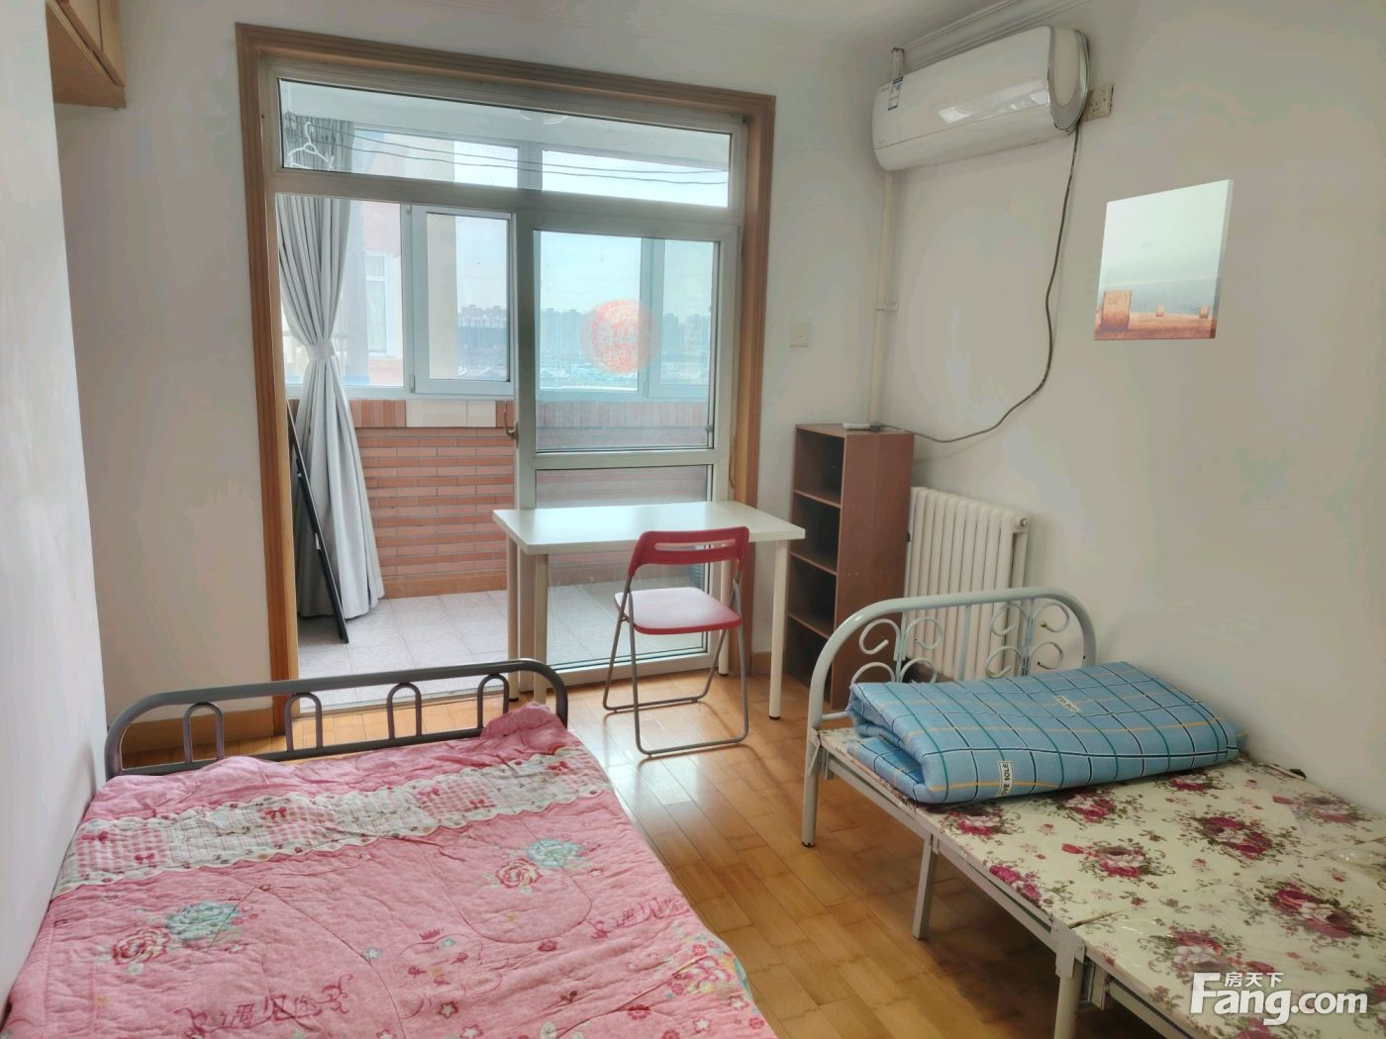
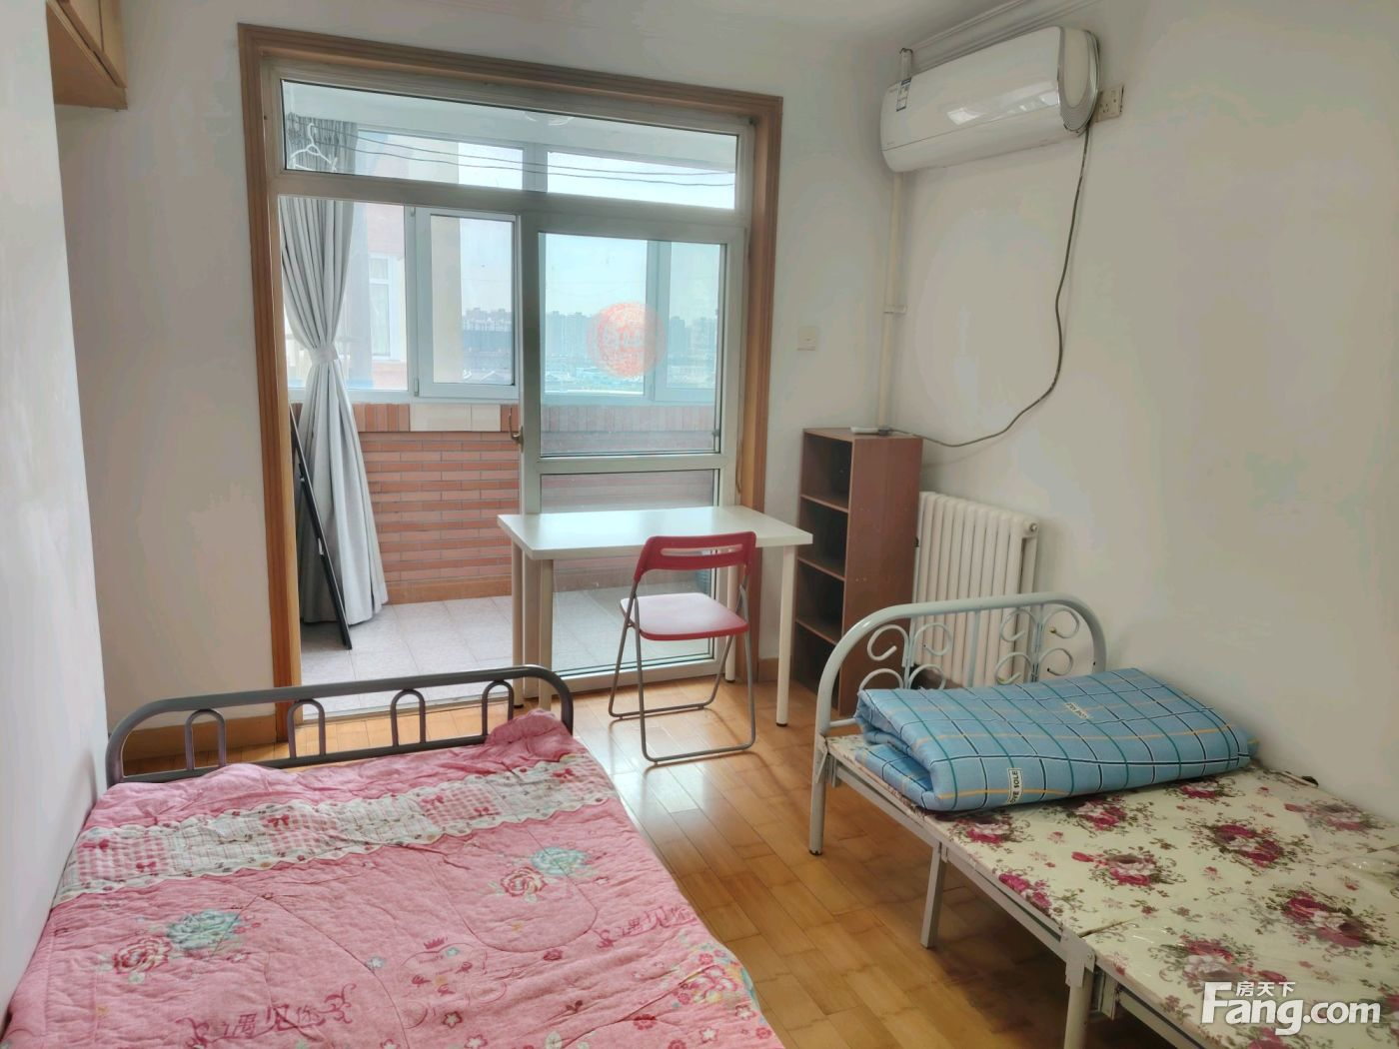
- wall art [1092,178,1235,342]
